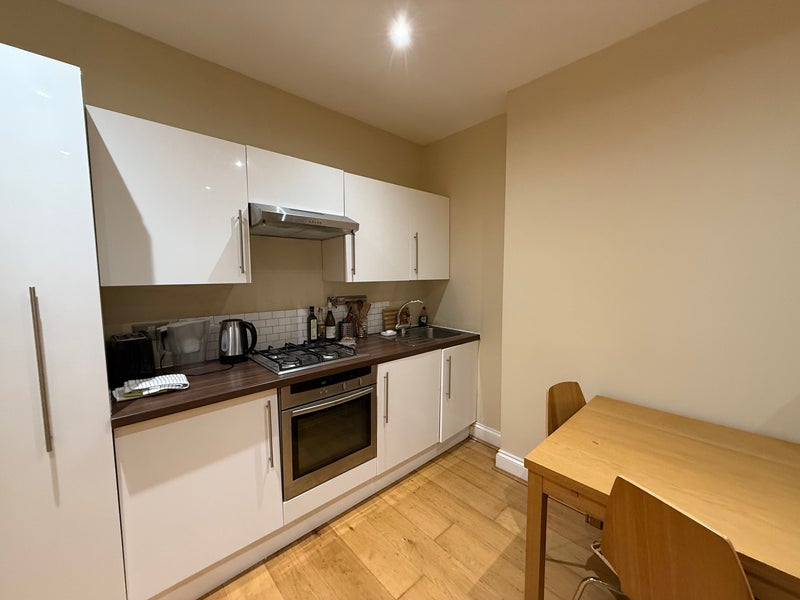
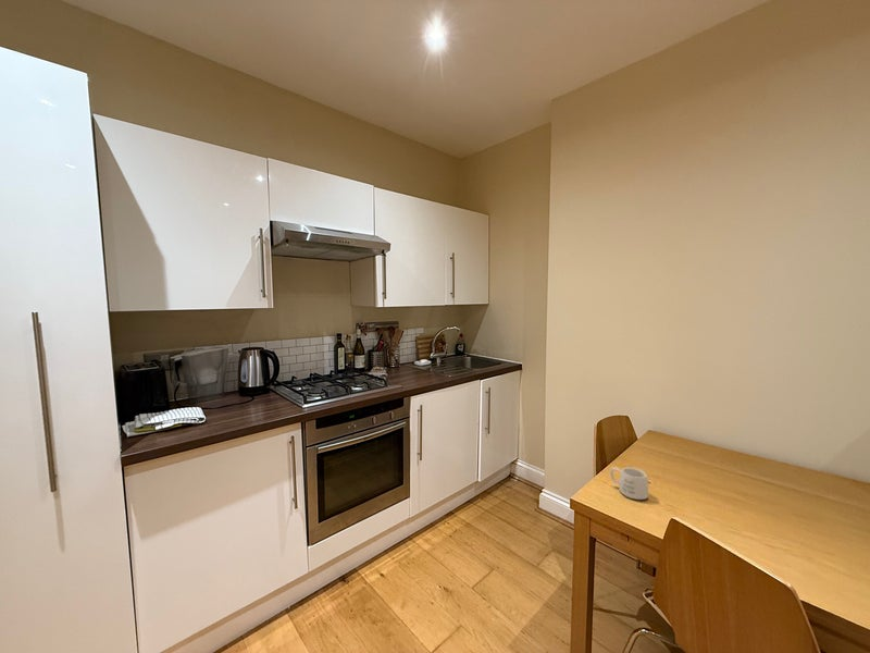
+ mug [609,466,649,501]
